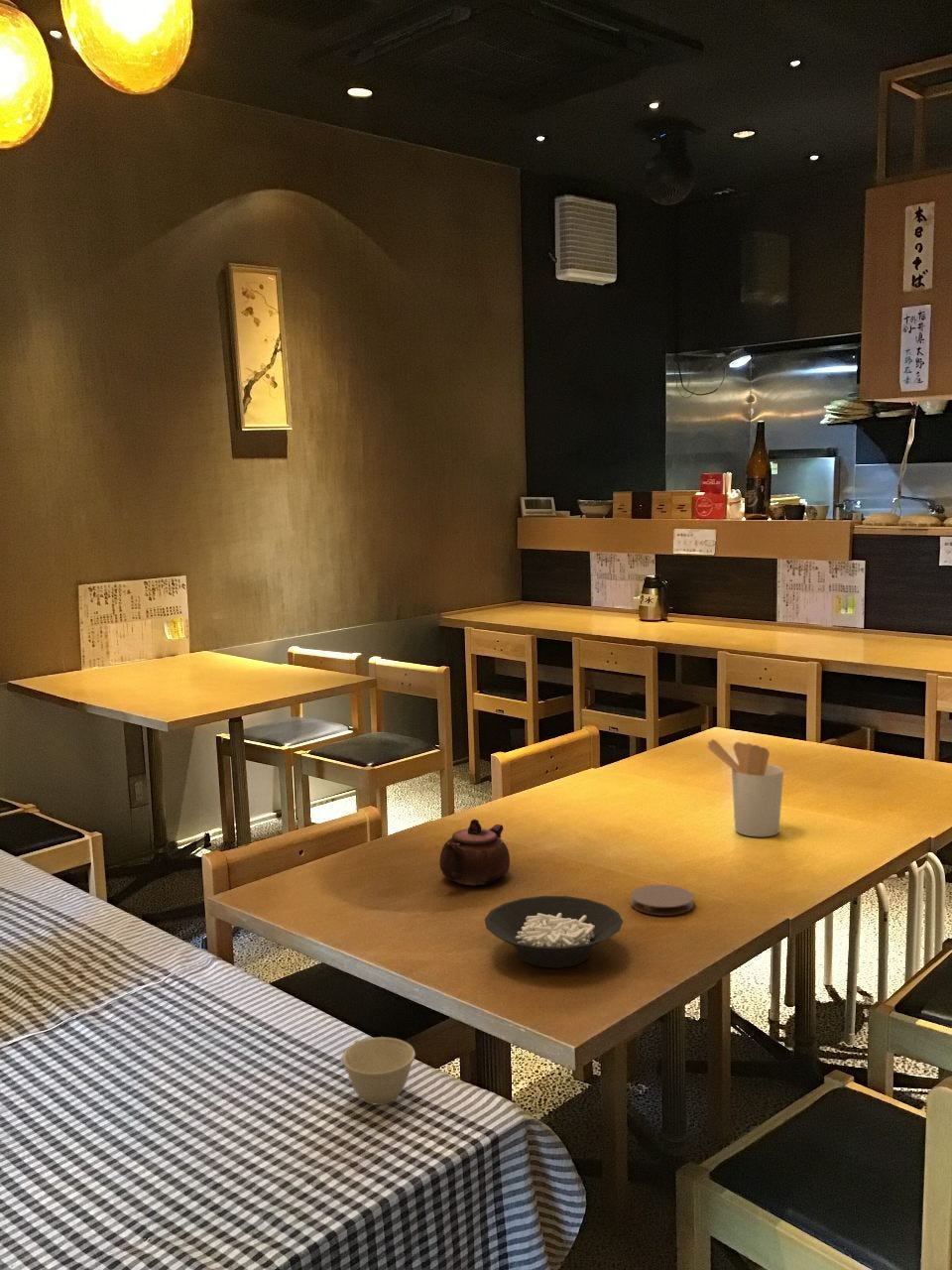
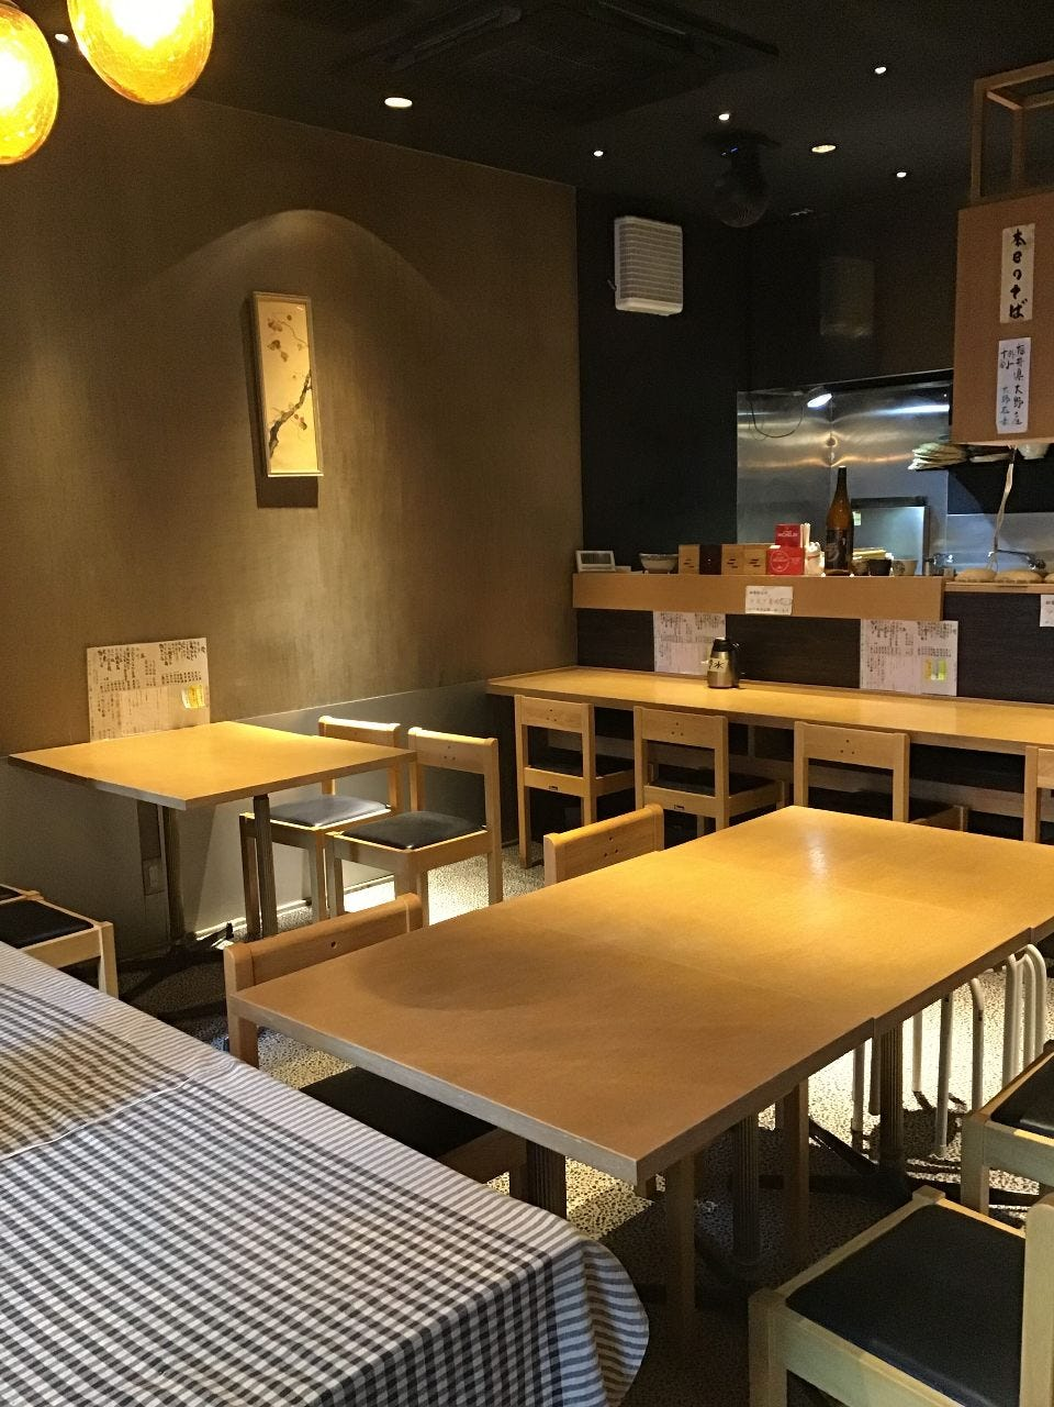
- teacup [341,1036,416,1106]
- teapot [439,819,511,886]
- coaster [630,884,694,917]
- cereal bowl [484,895,624,968]
- utensil holder [706,738,784,838]
